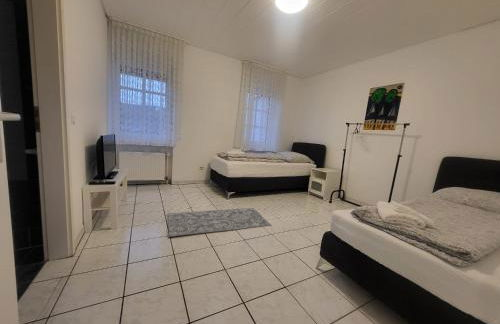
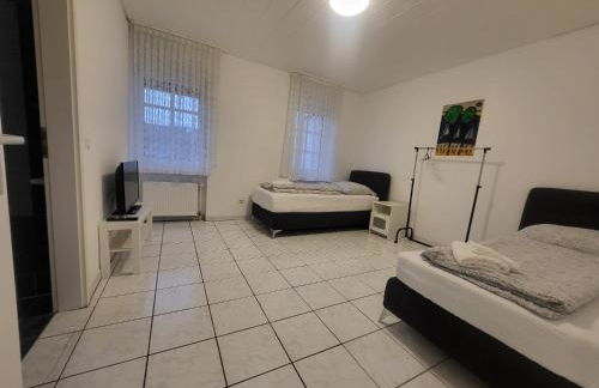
- rug [167,207,273,238]
